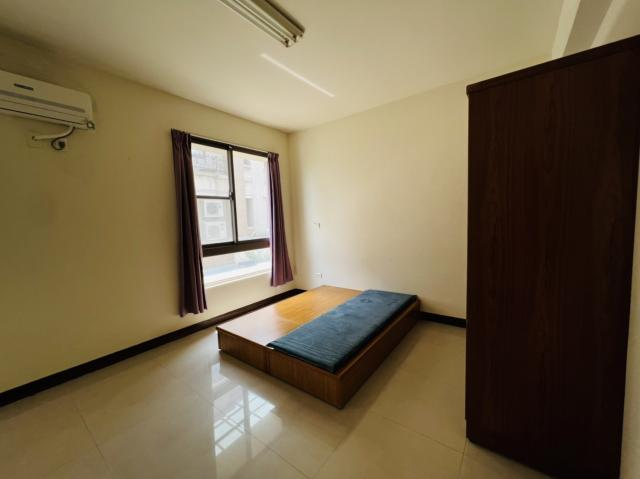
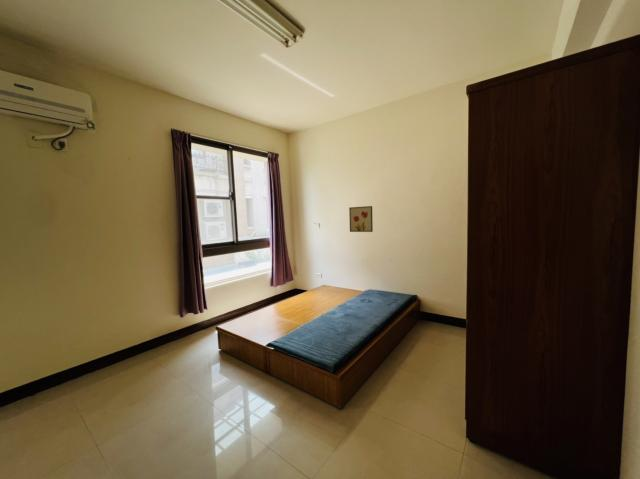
+ wall art [348,205,374,233]
